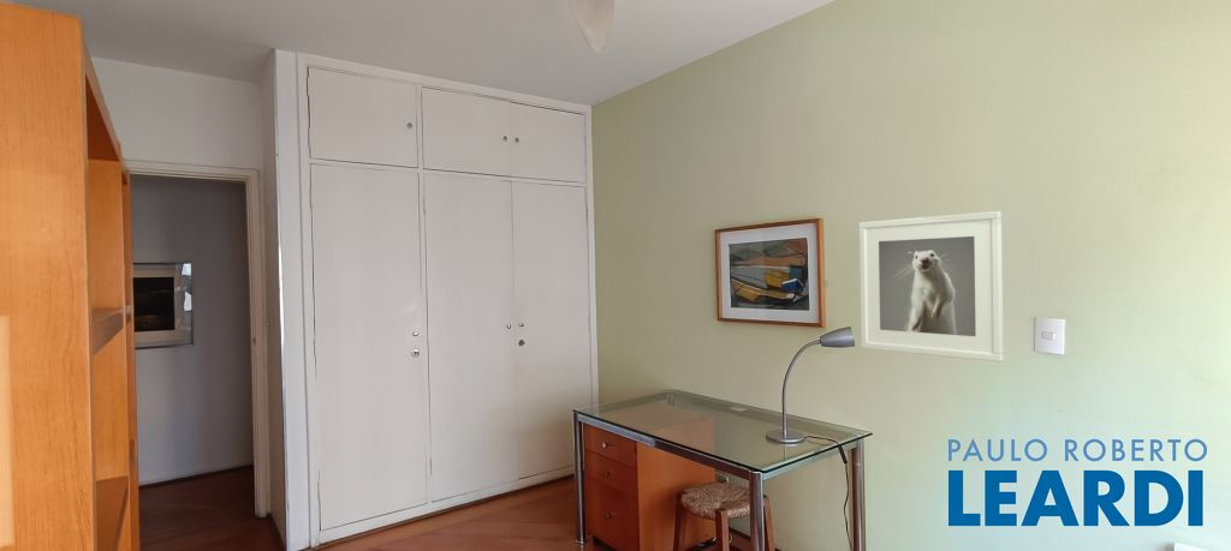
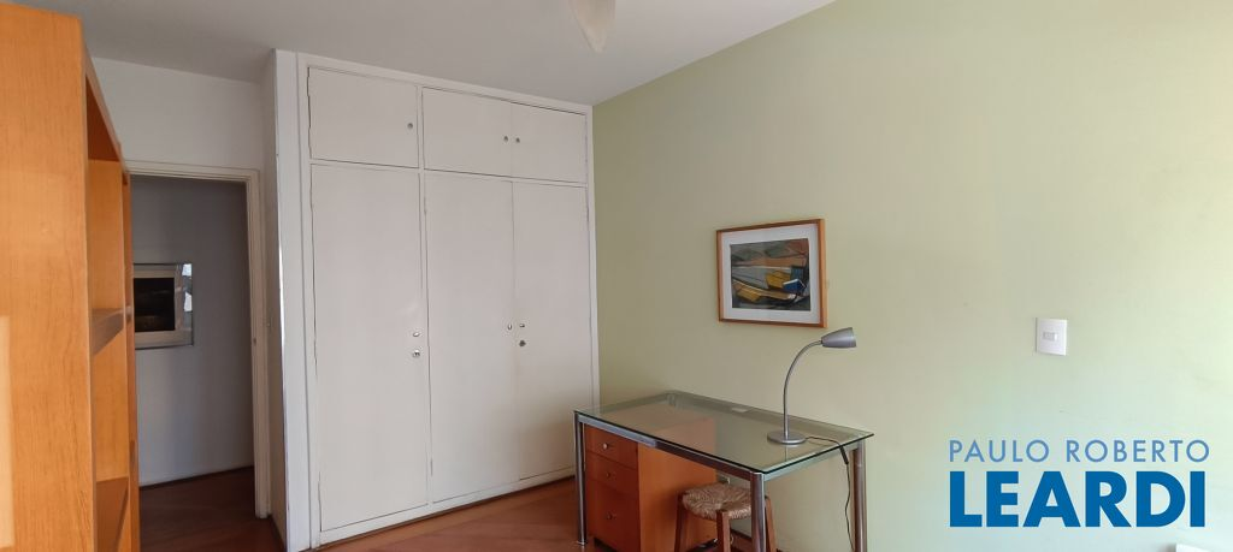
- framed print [858,210,1005,363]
